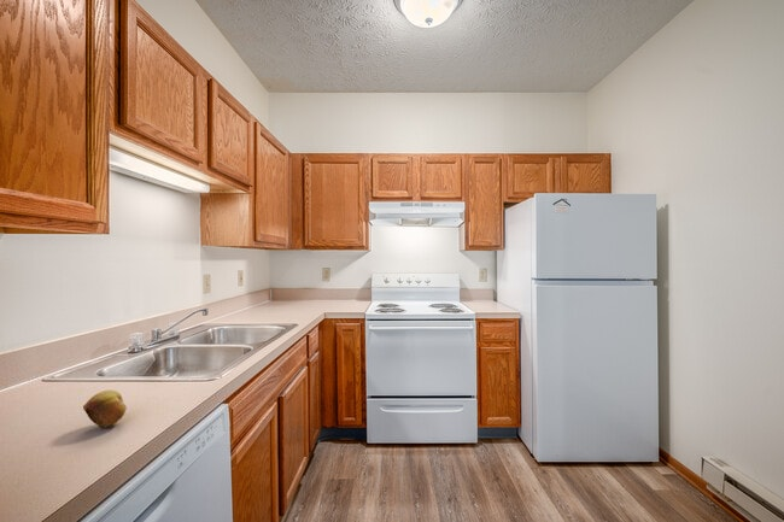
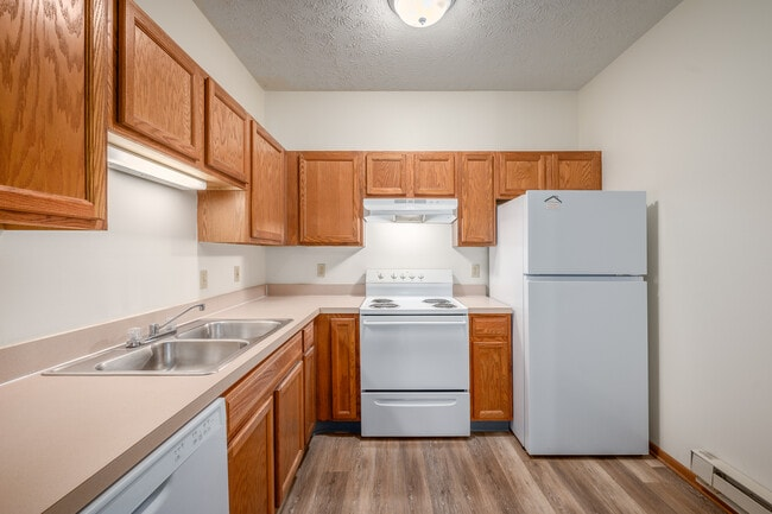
- fruit [82,389,128,429]
